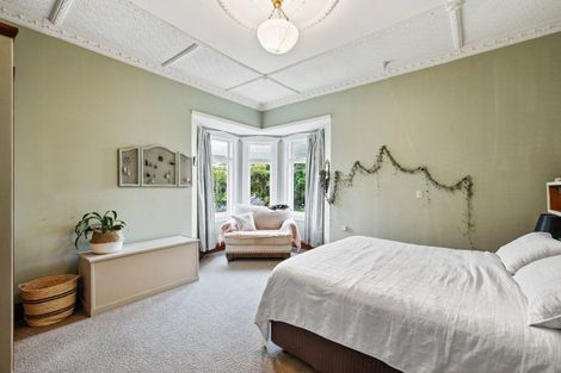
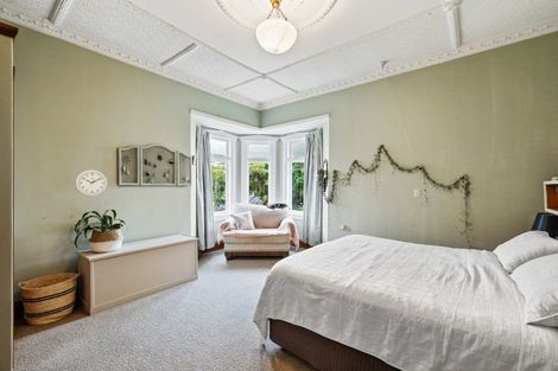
+ wall clock [74,168,108,198]
